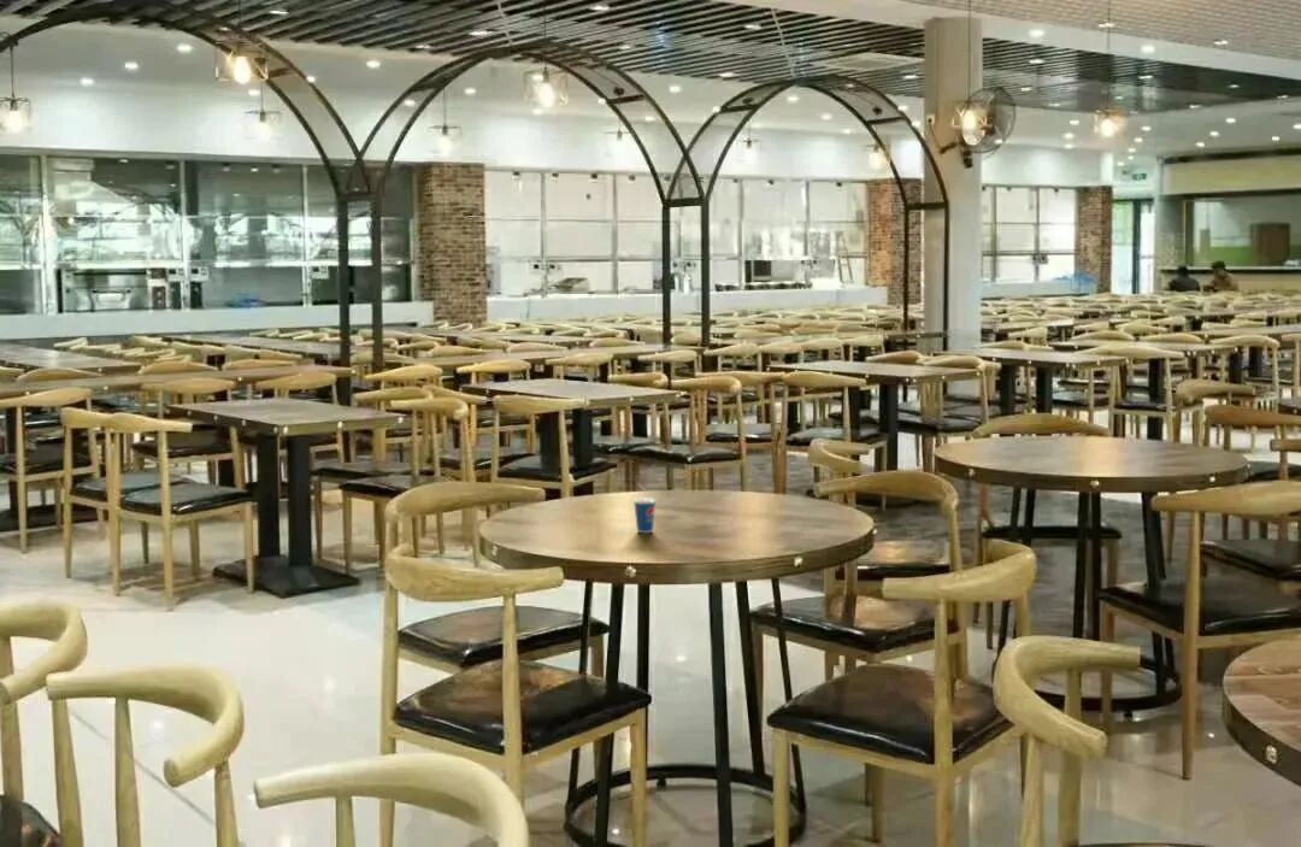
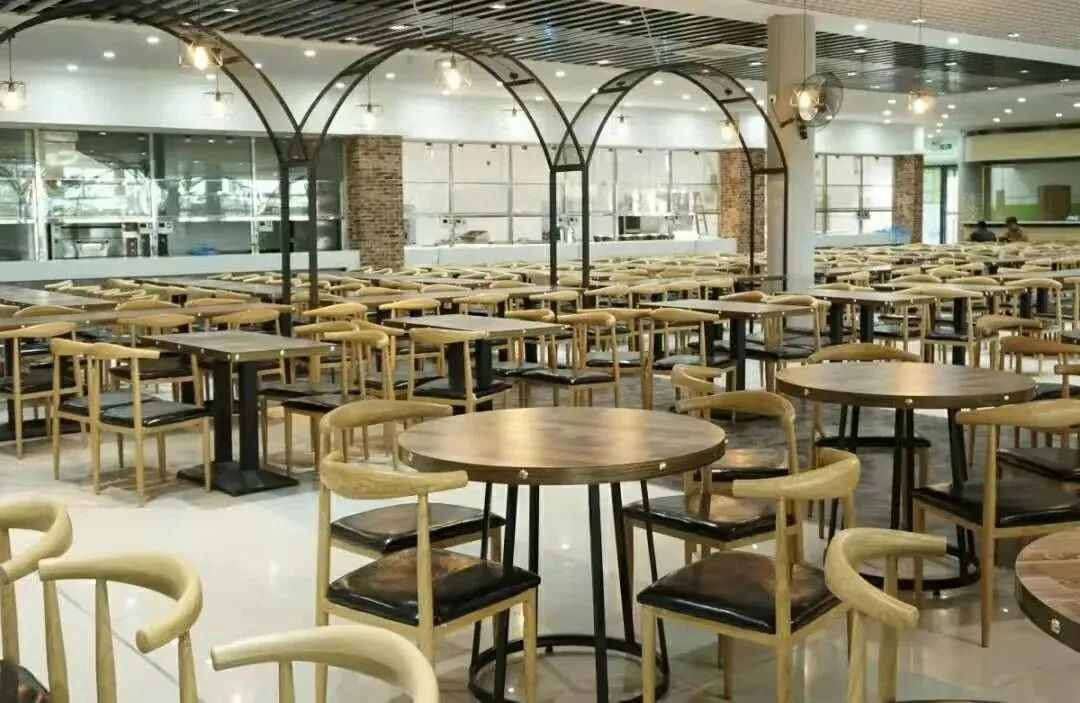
- cup [631,482,658,534]
